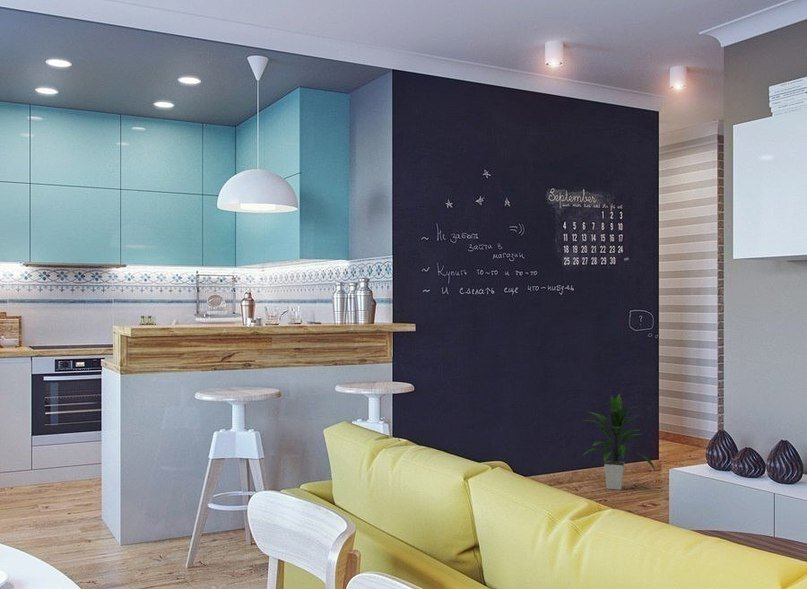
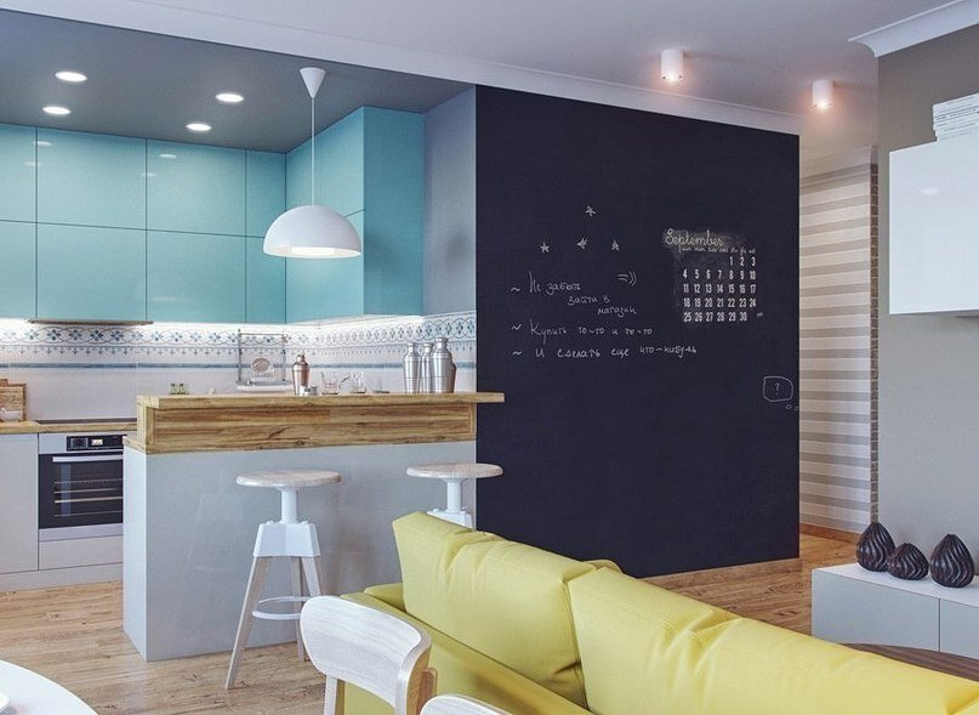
- indoor plant [581,393,657,491]
